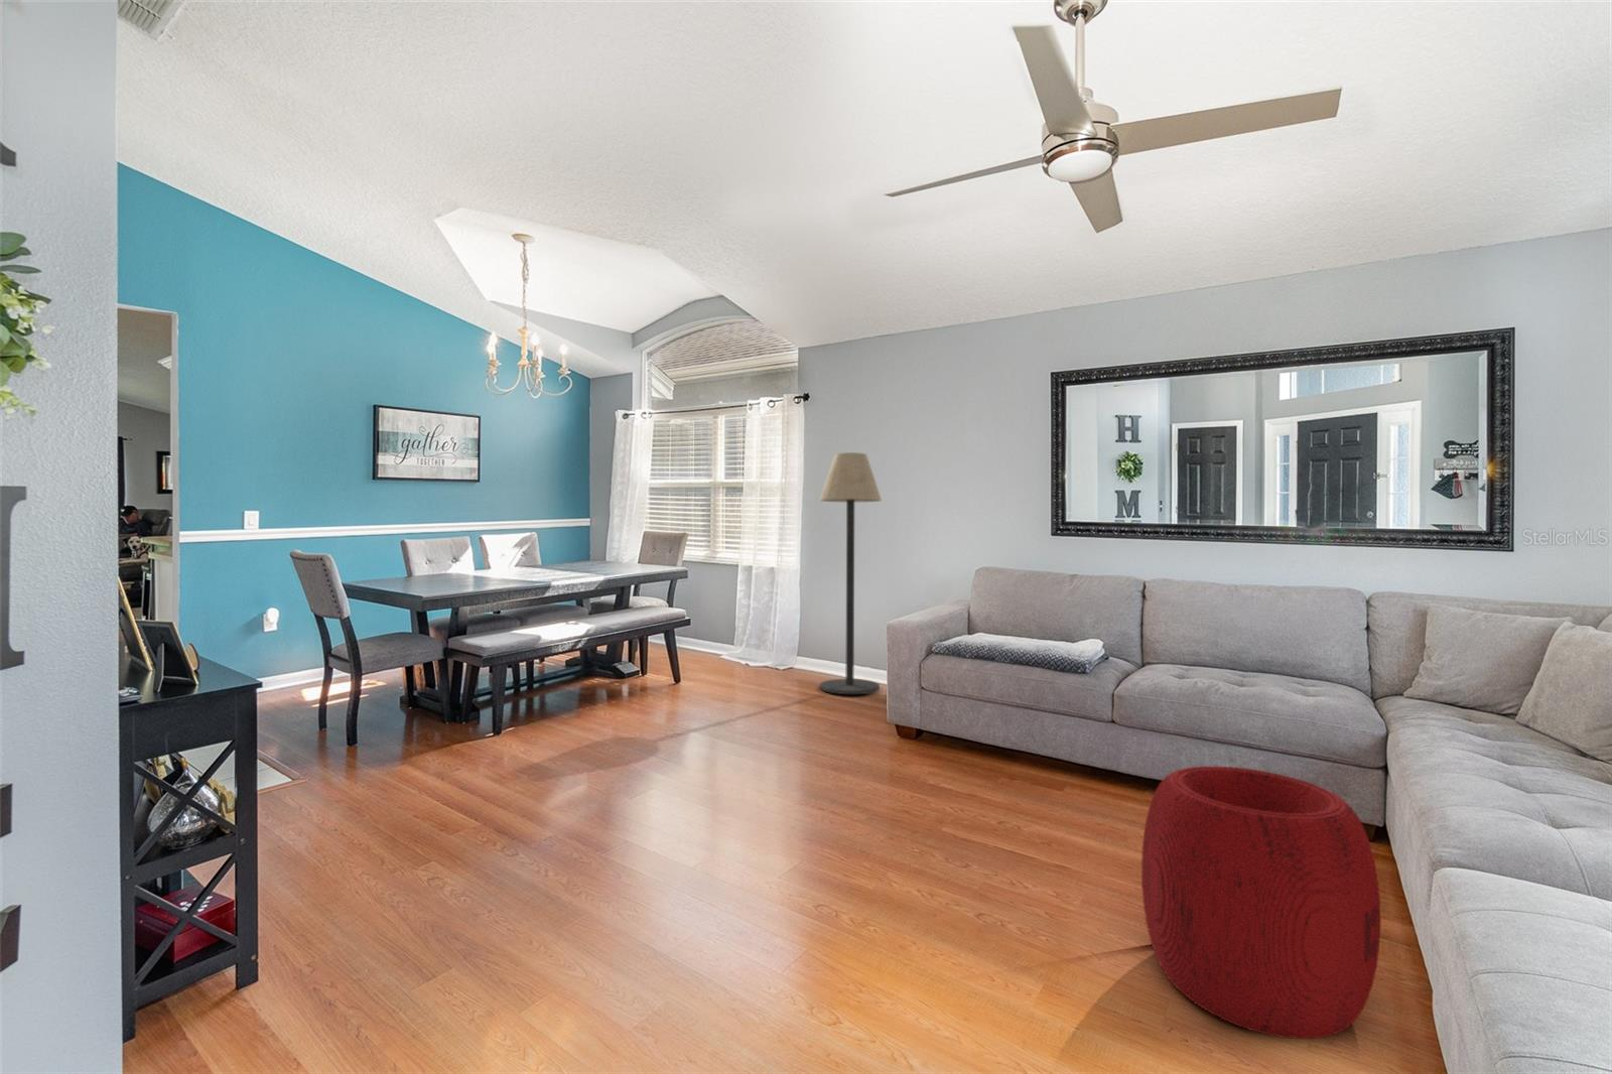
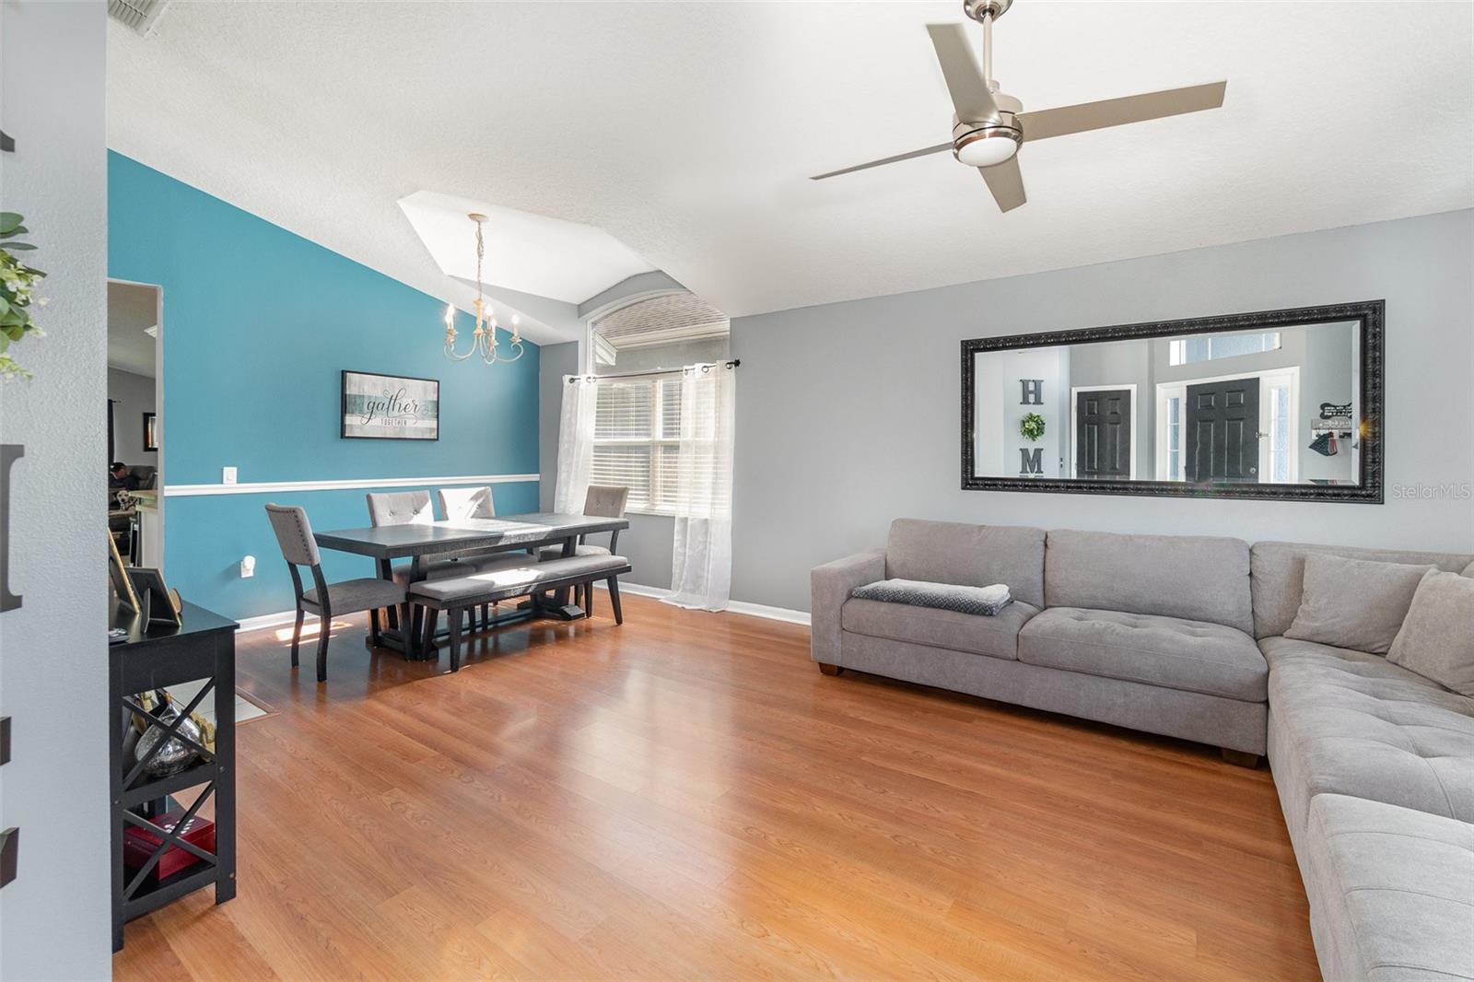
- floor lamp [819,452,882,695]
- pouf [1141,766,1381,1039]
